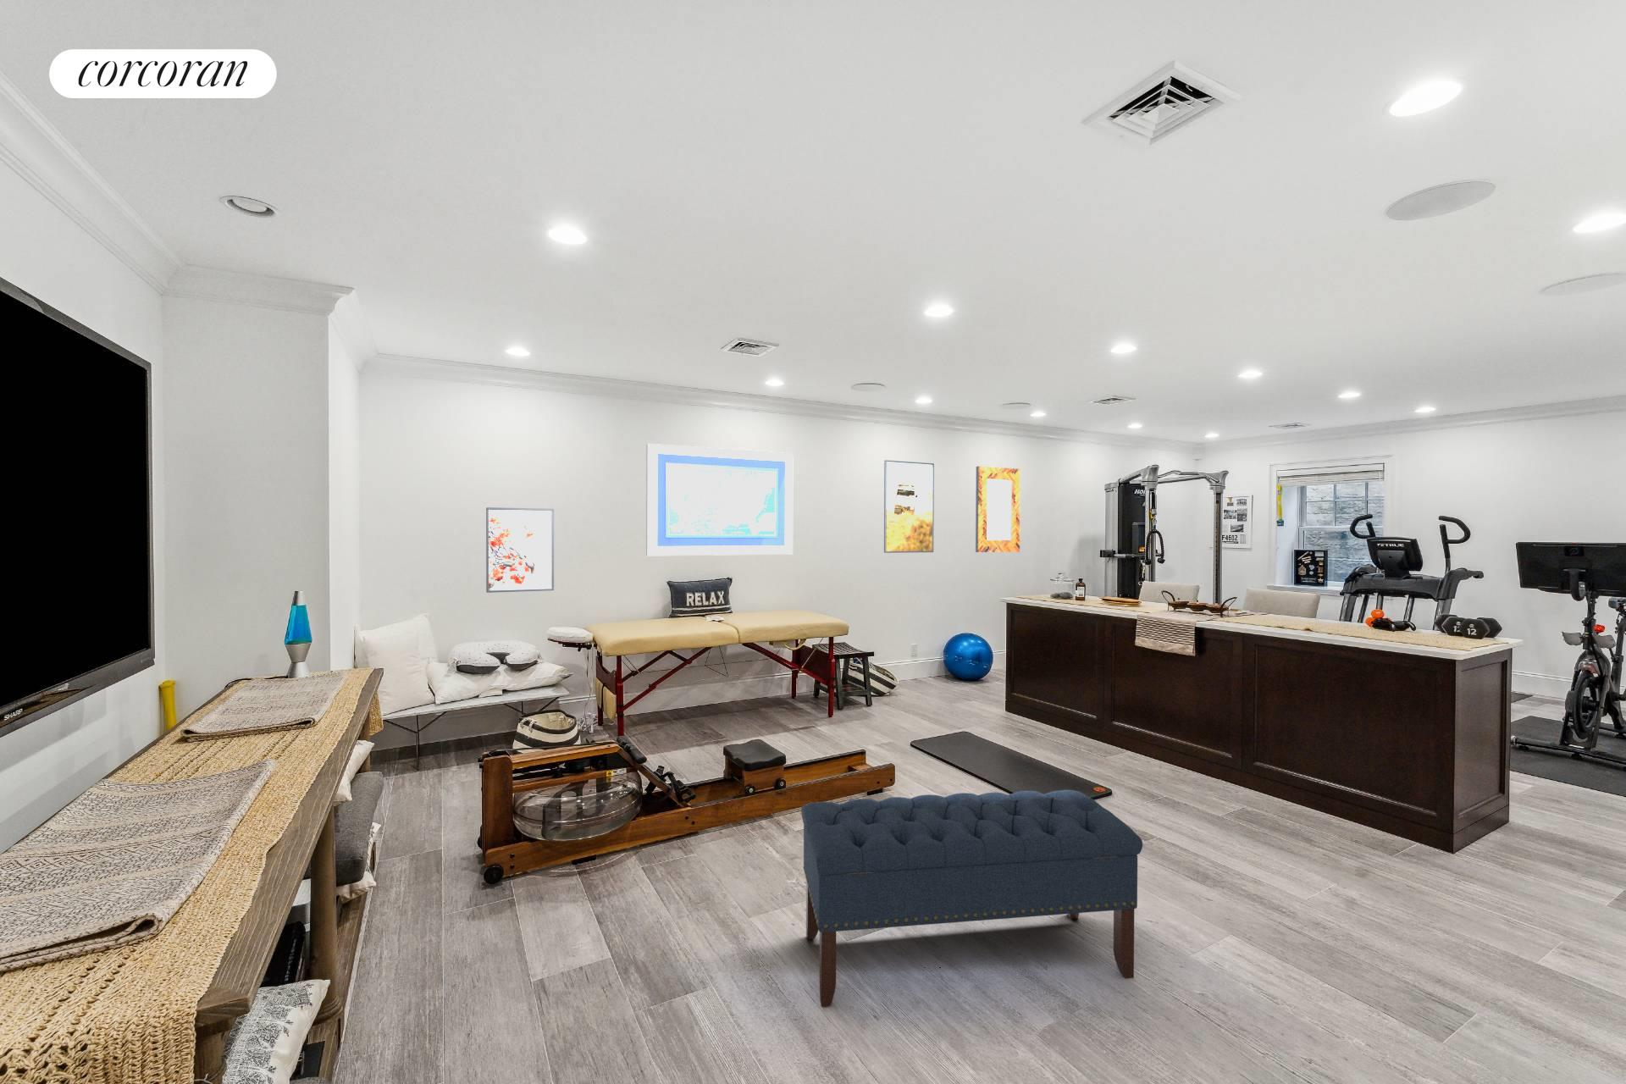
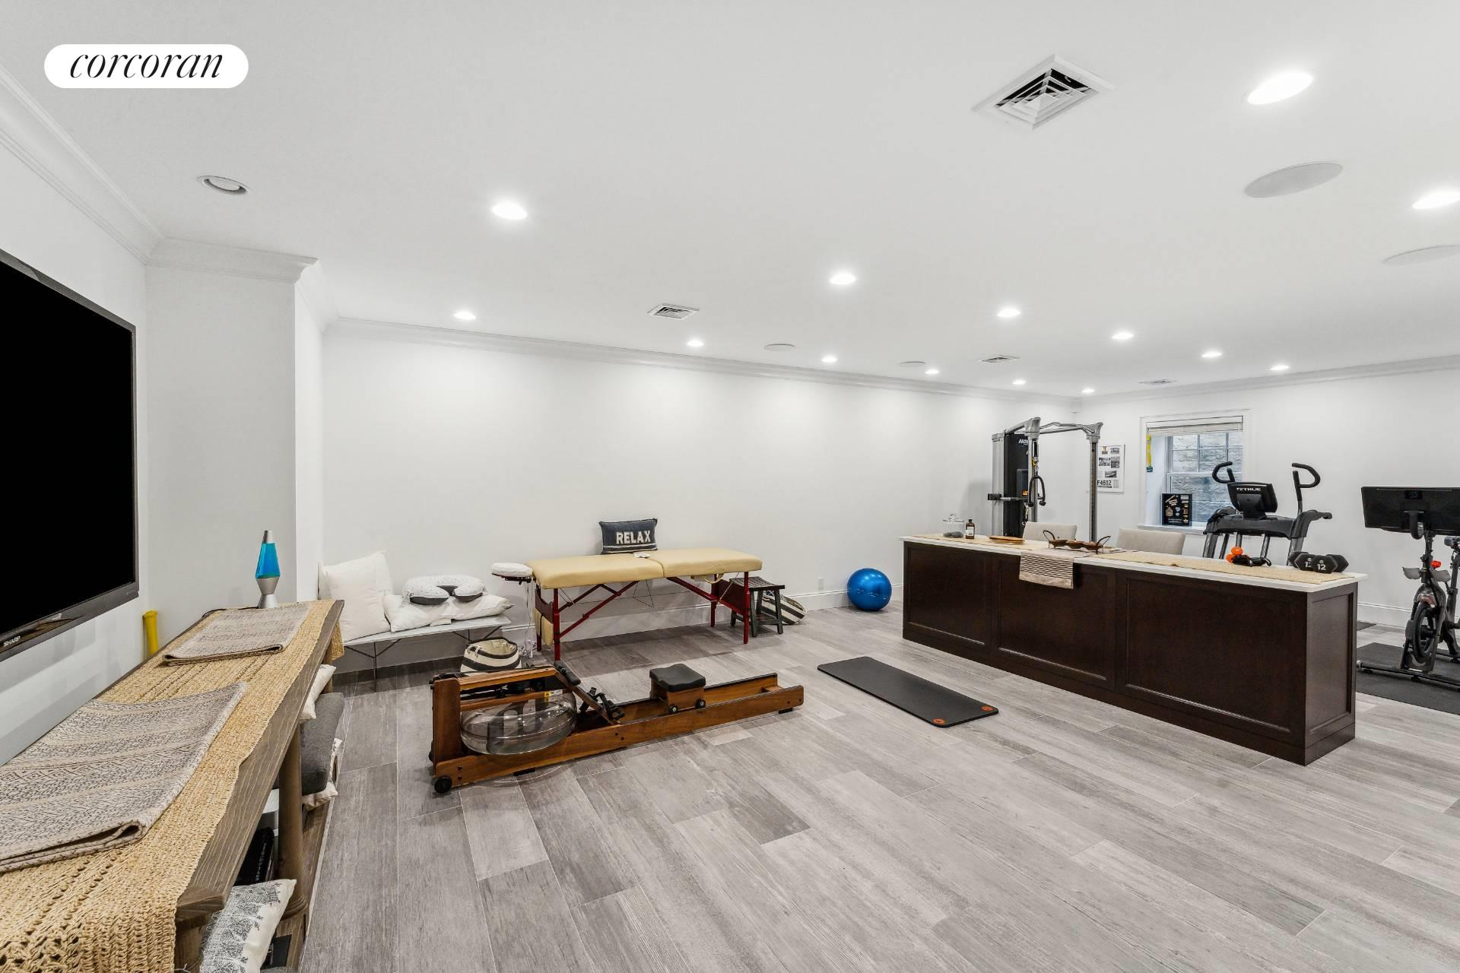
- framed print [485,507,554,594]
- home mirror [975,466,1021,553]
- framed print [883,460,935,554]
- bench [800,789,1143,1007]
- wall art [645,443,795,557]
